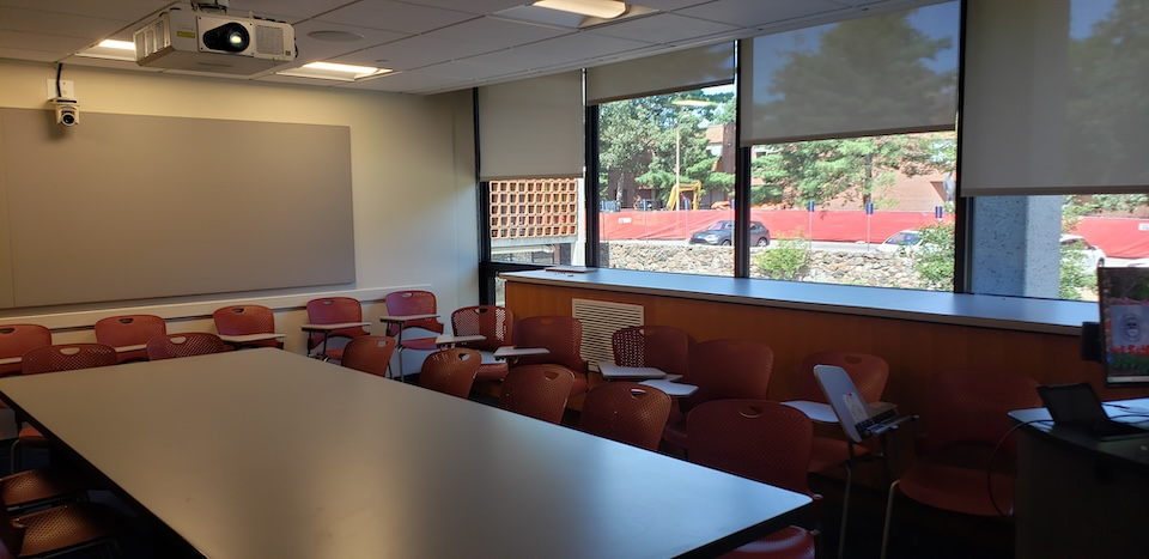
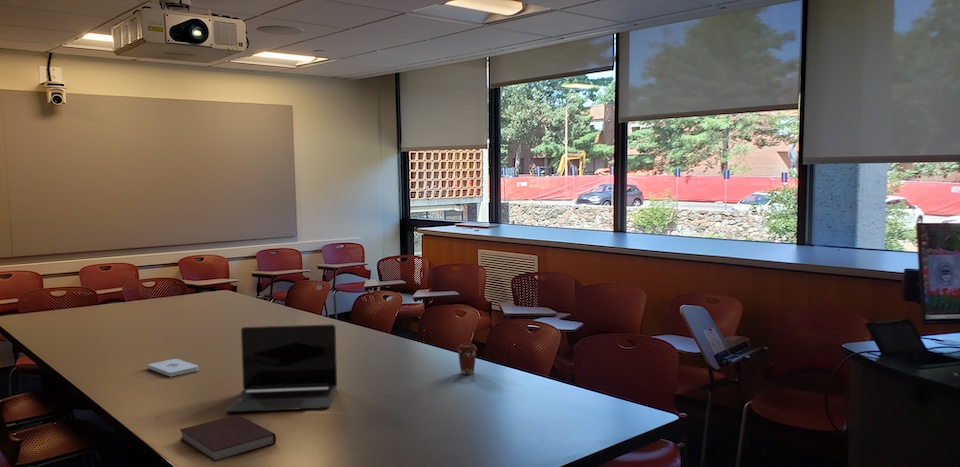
+ notebook [179,414,277,463]
+ coffee cup [456,343,478,376]
+ laptop [225,323,338,413]
+ notepad [146,358,200,378]
